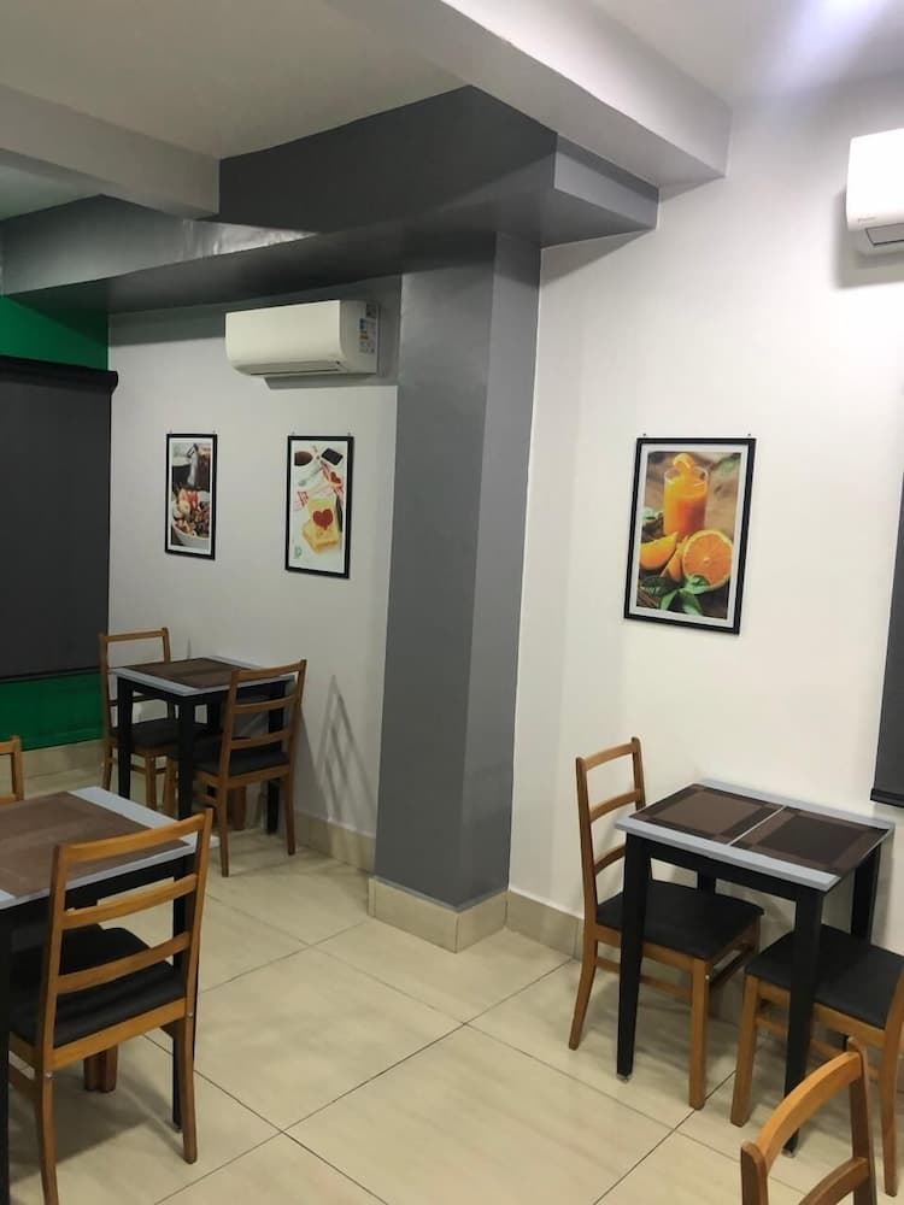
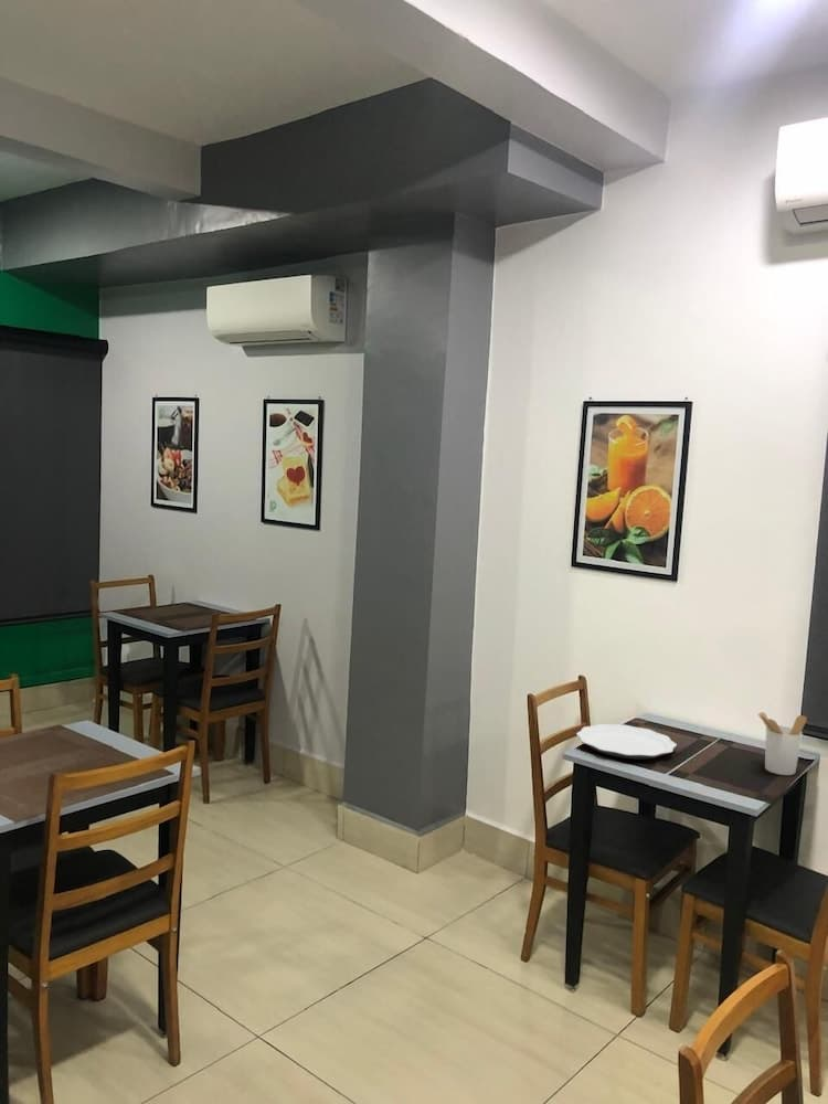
+ plate [575,723,678,760]
+ utensil holder [756,711,808,776]
